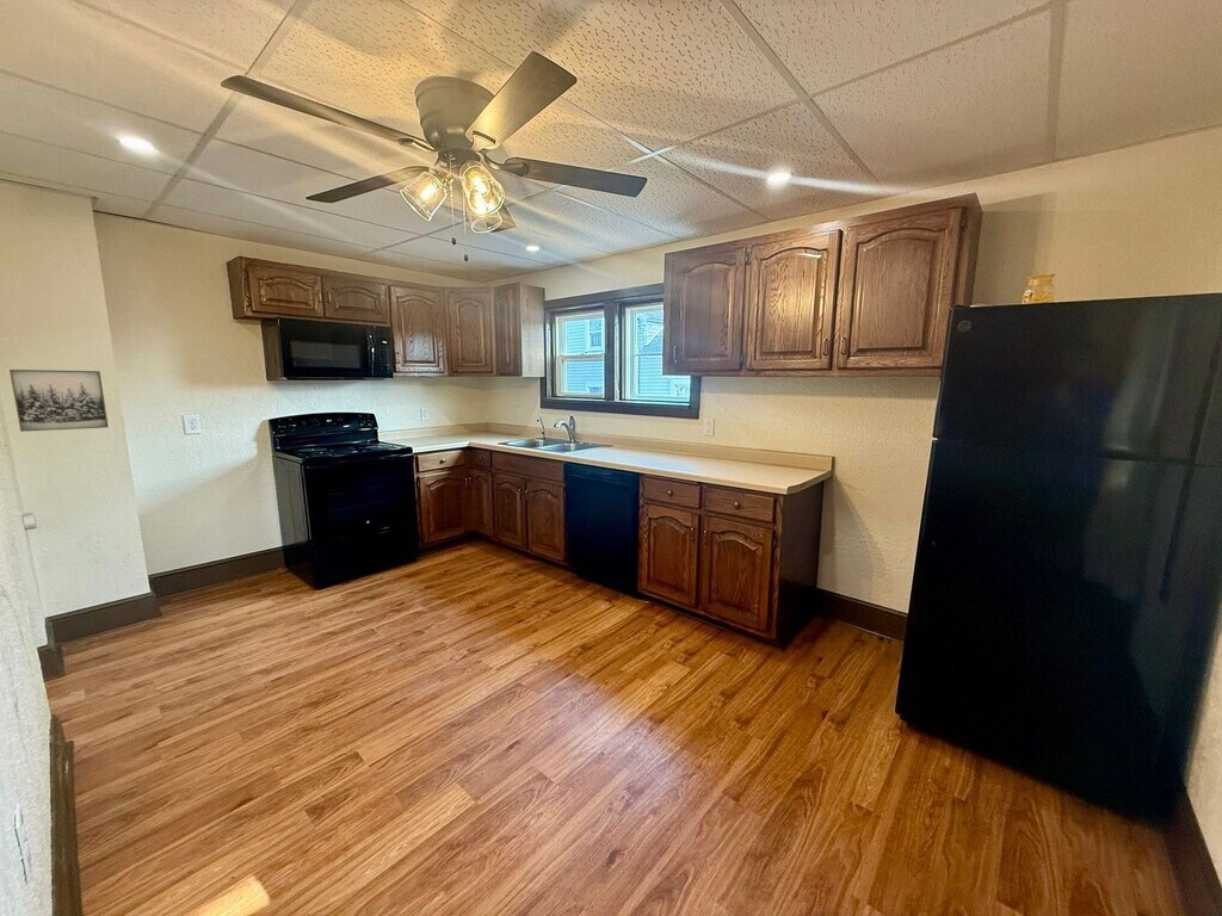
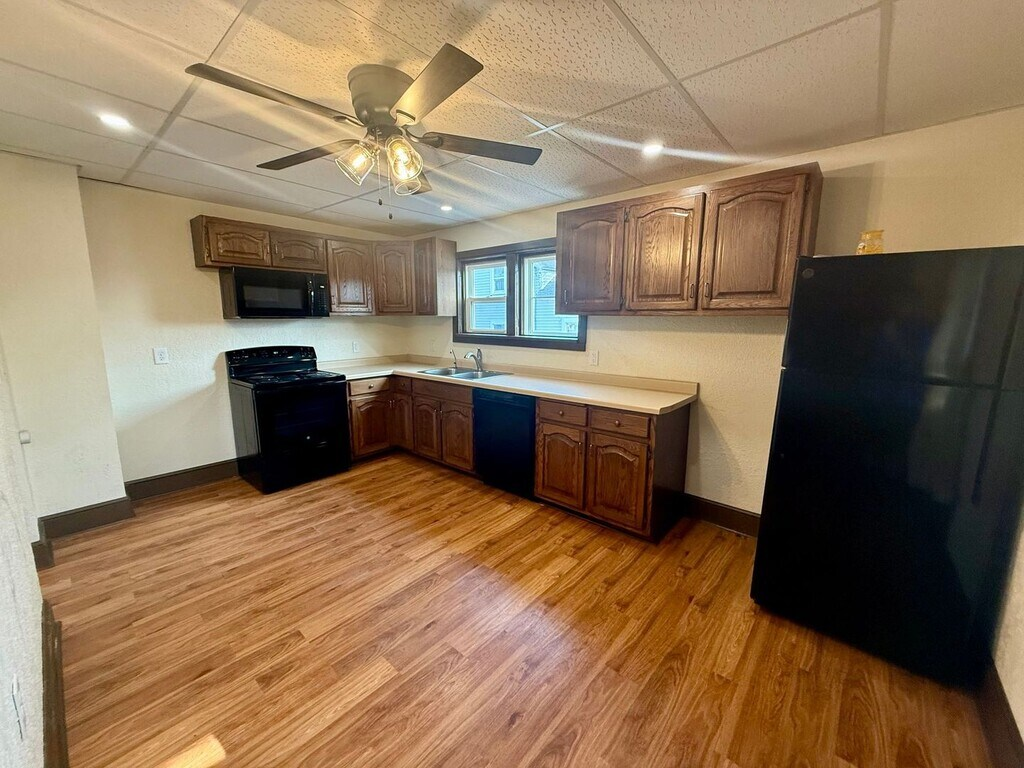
- wall art [8,369,110,433]
